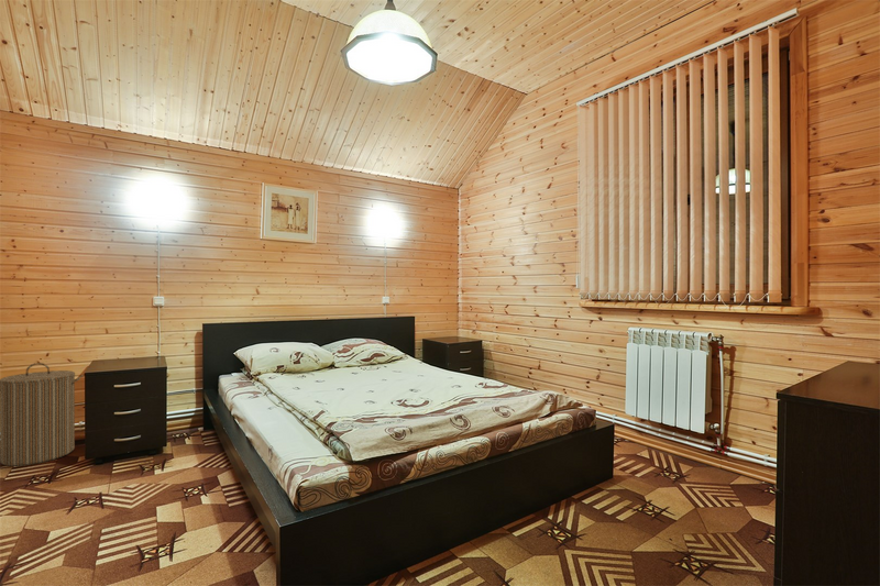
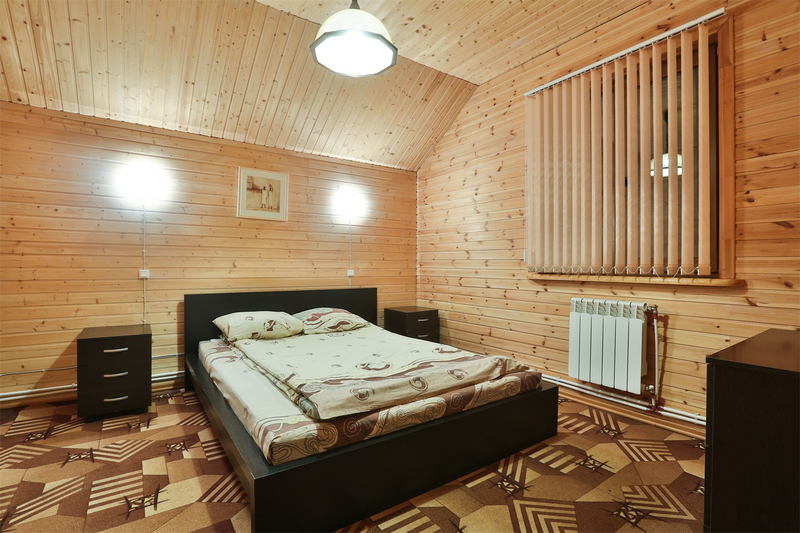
- laundry hamper [0,362,85,467]
